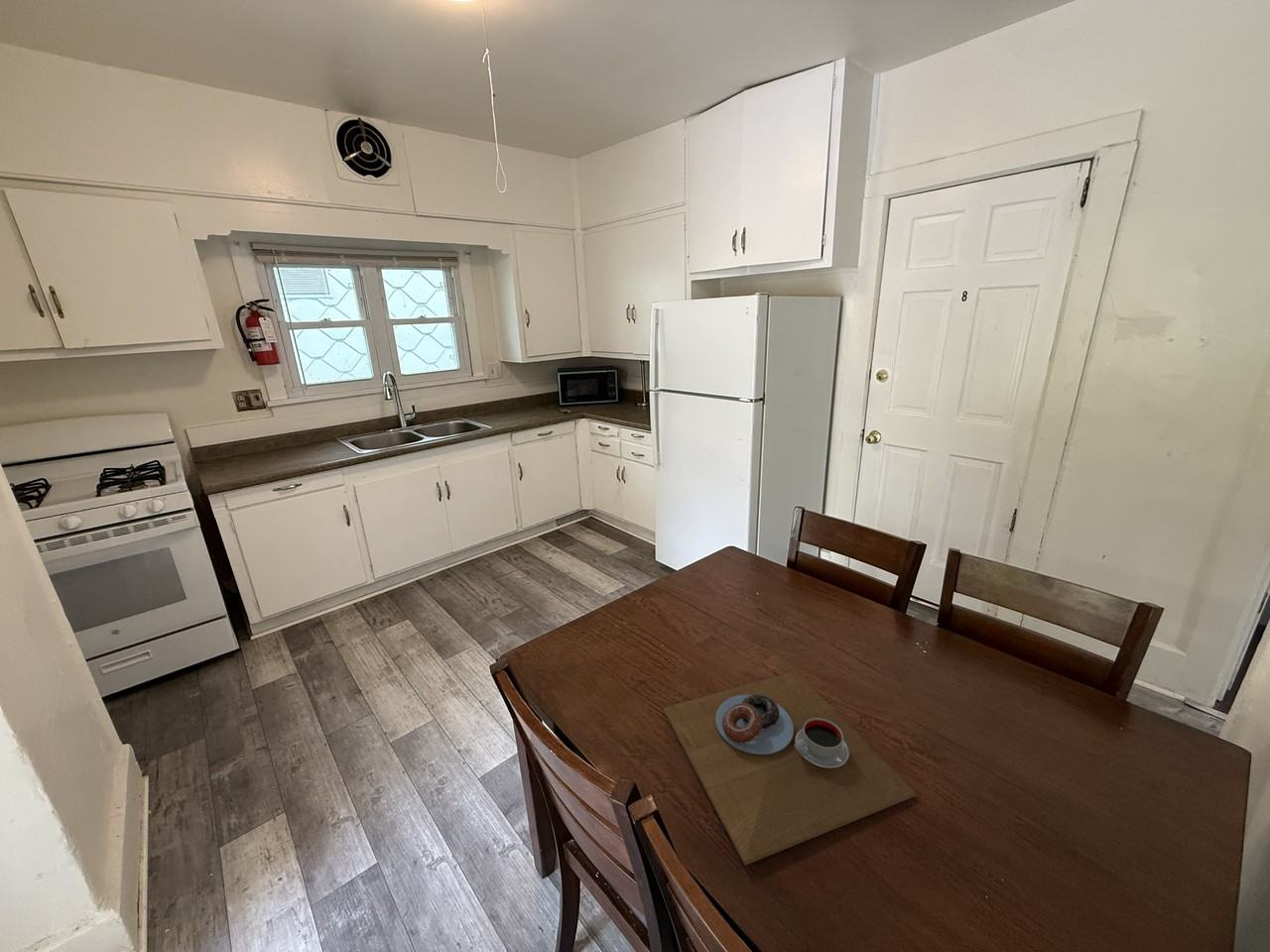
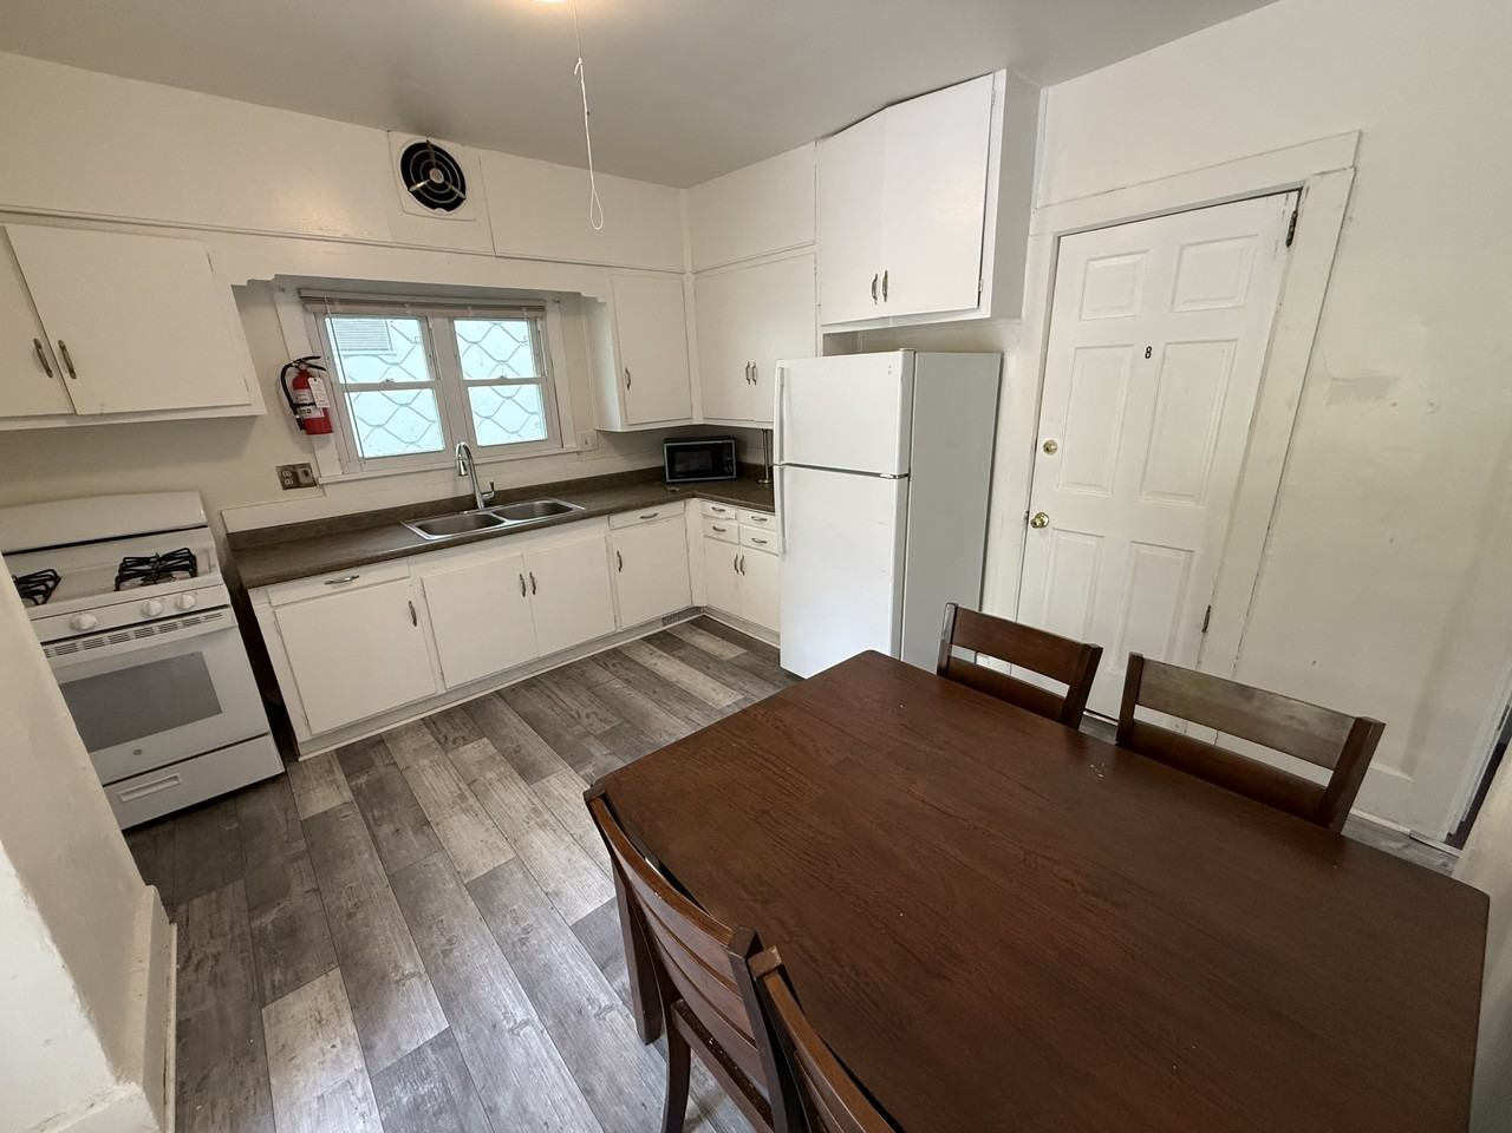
- placemat [663,669,916,866]
